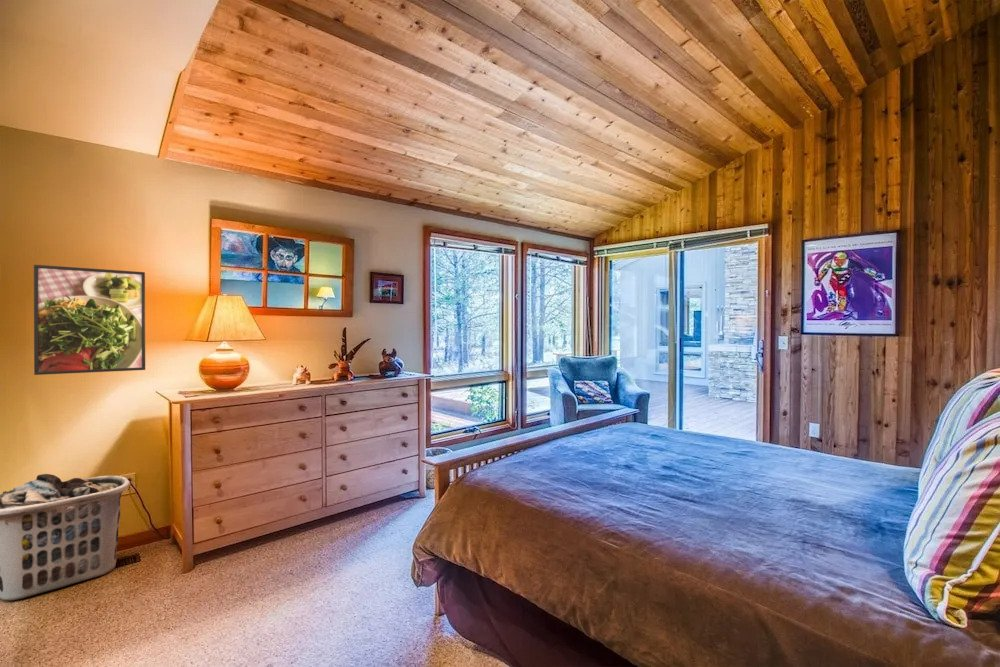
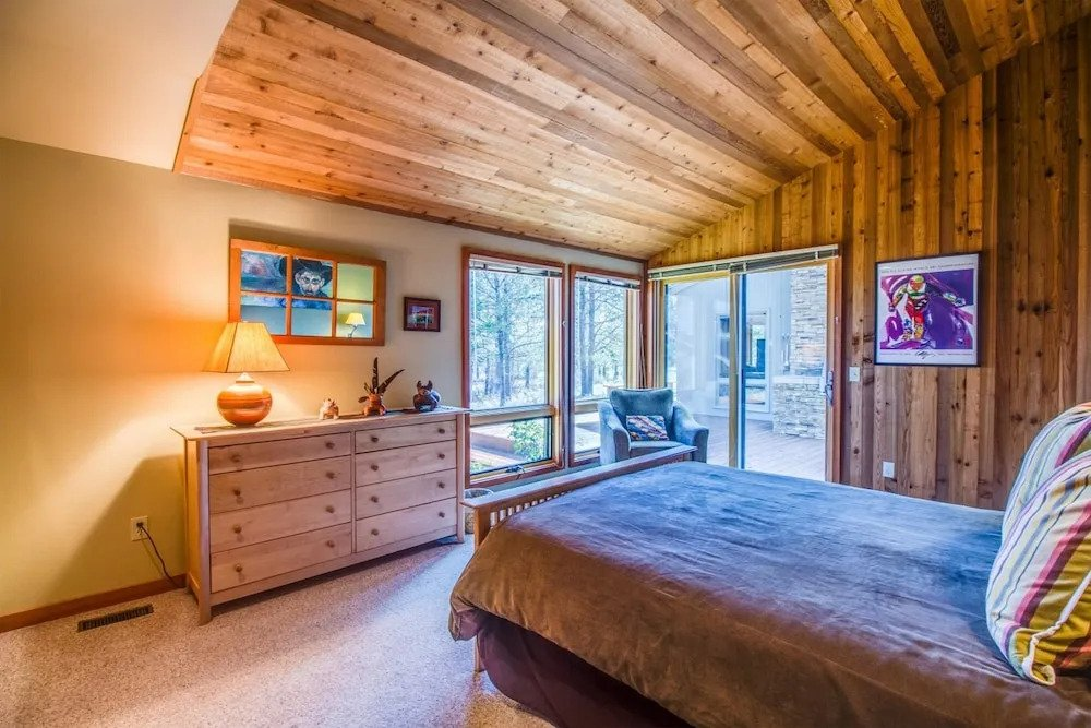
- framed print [33,264,146,376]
- clothes hamper [0,473,131,602]
